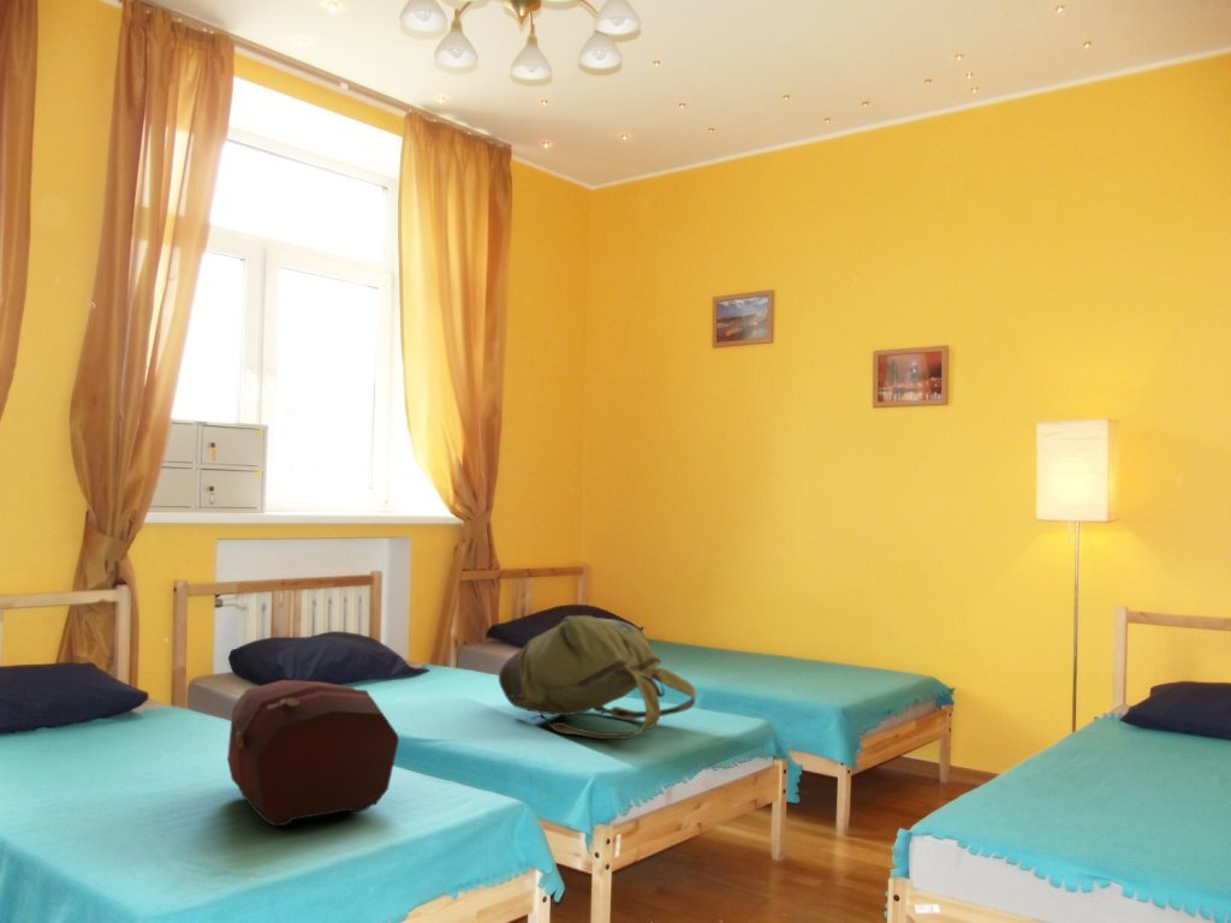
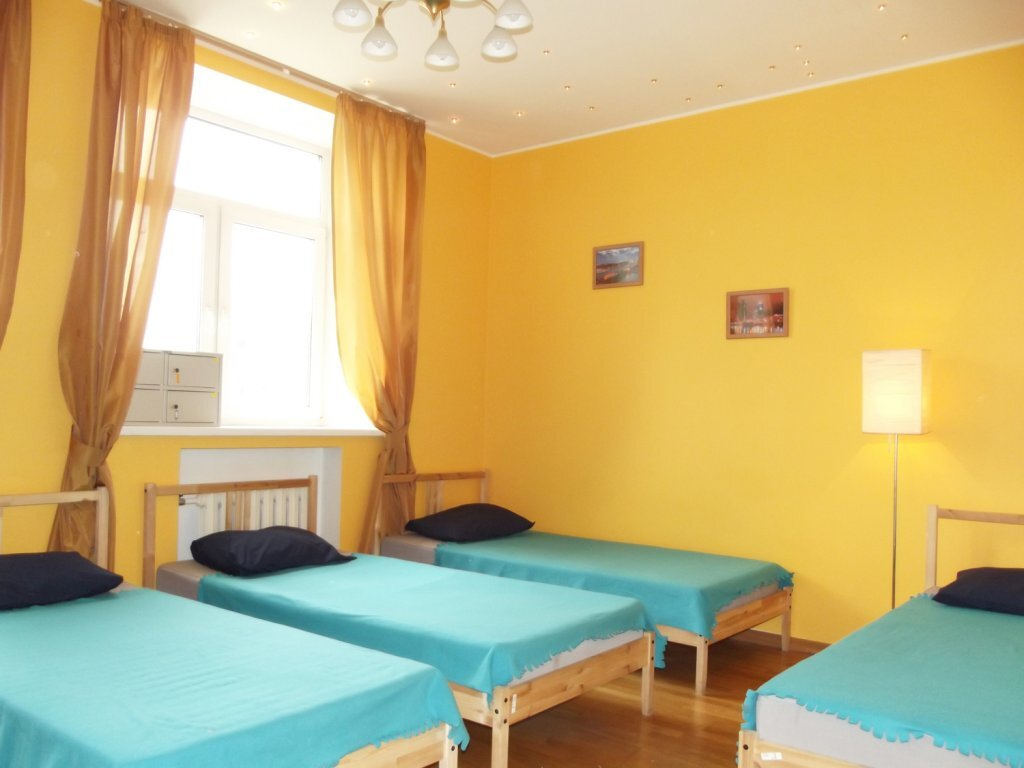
- backpack [498,614,697,740]
- backpack [226,679,400,827]
